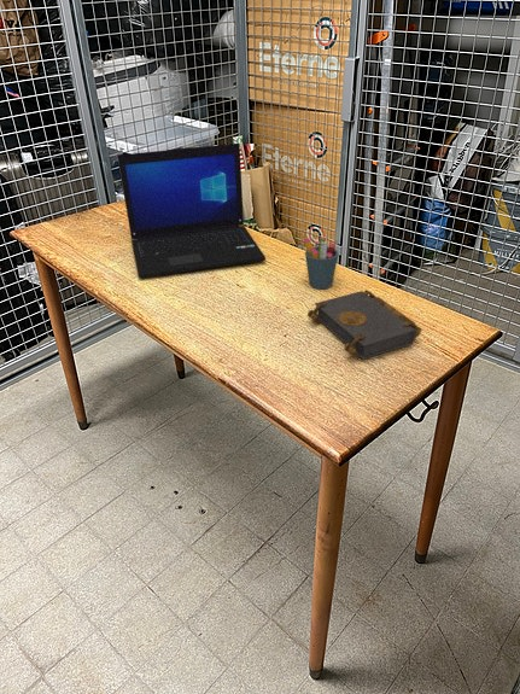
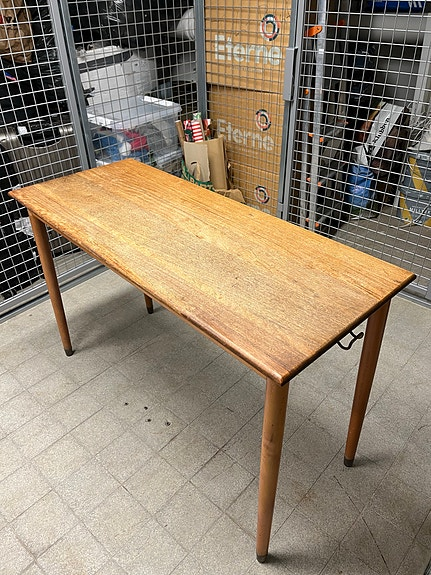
- pen holder [303,237,339,290]
- book [306,288,422,360]
- laptop [116,142,267,279]
